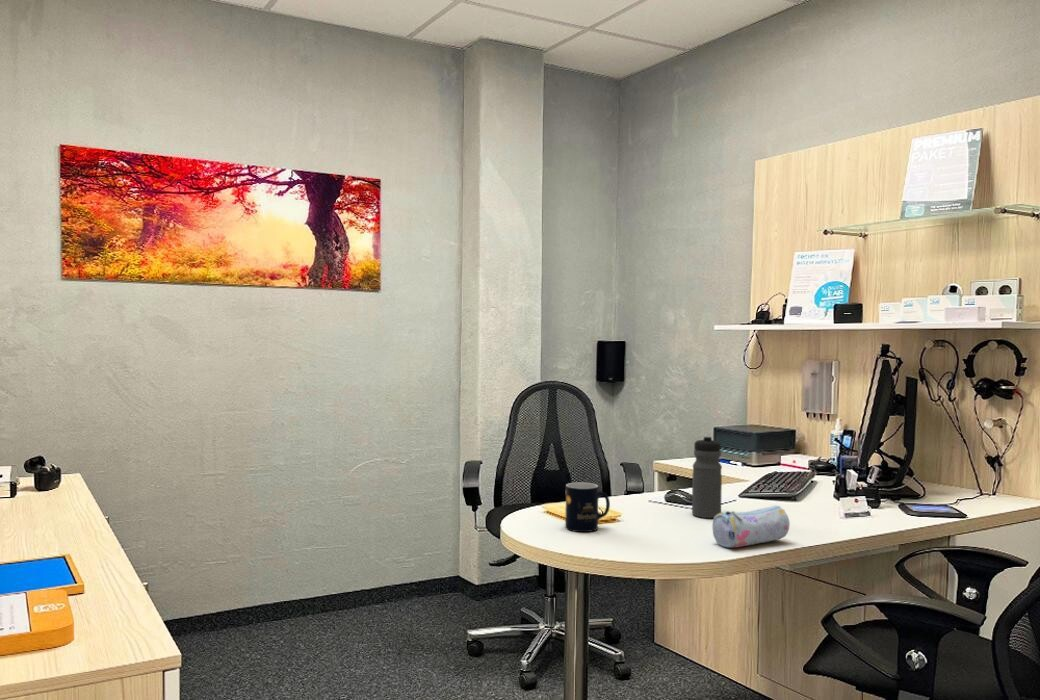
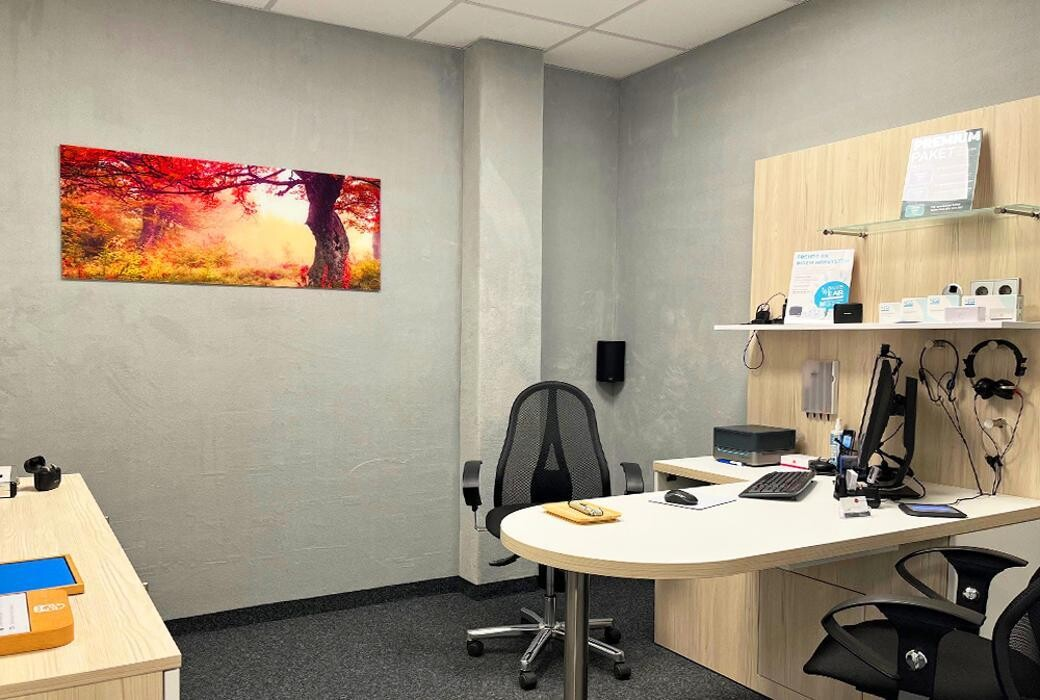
- water bottle [691,434,723,519]
- pencil case [711,504,791,549]
- mug [564,482,611,533]
